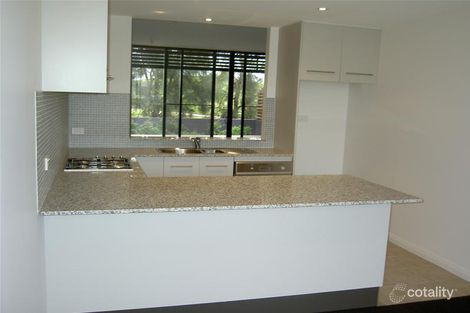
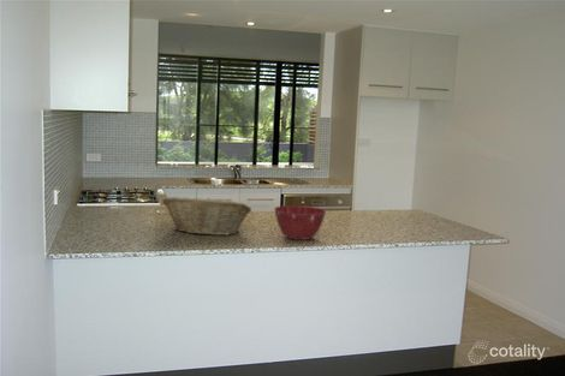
+ mixing bowl [273,204,328,241]
+ fruit basket [161,196,252,237]
